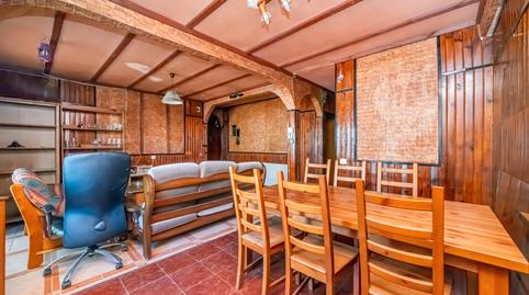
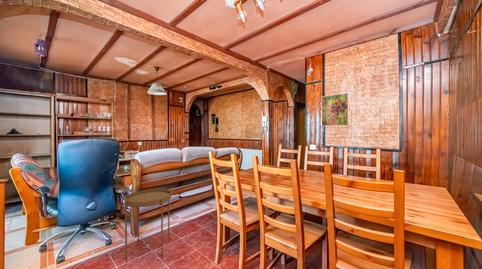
+ side table [124,188,172,260]
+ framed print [321,92,350,127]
